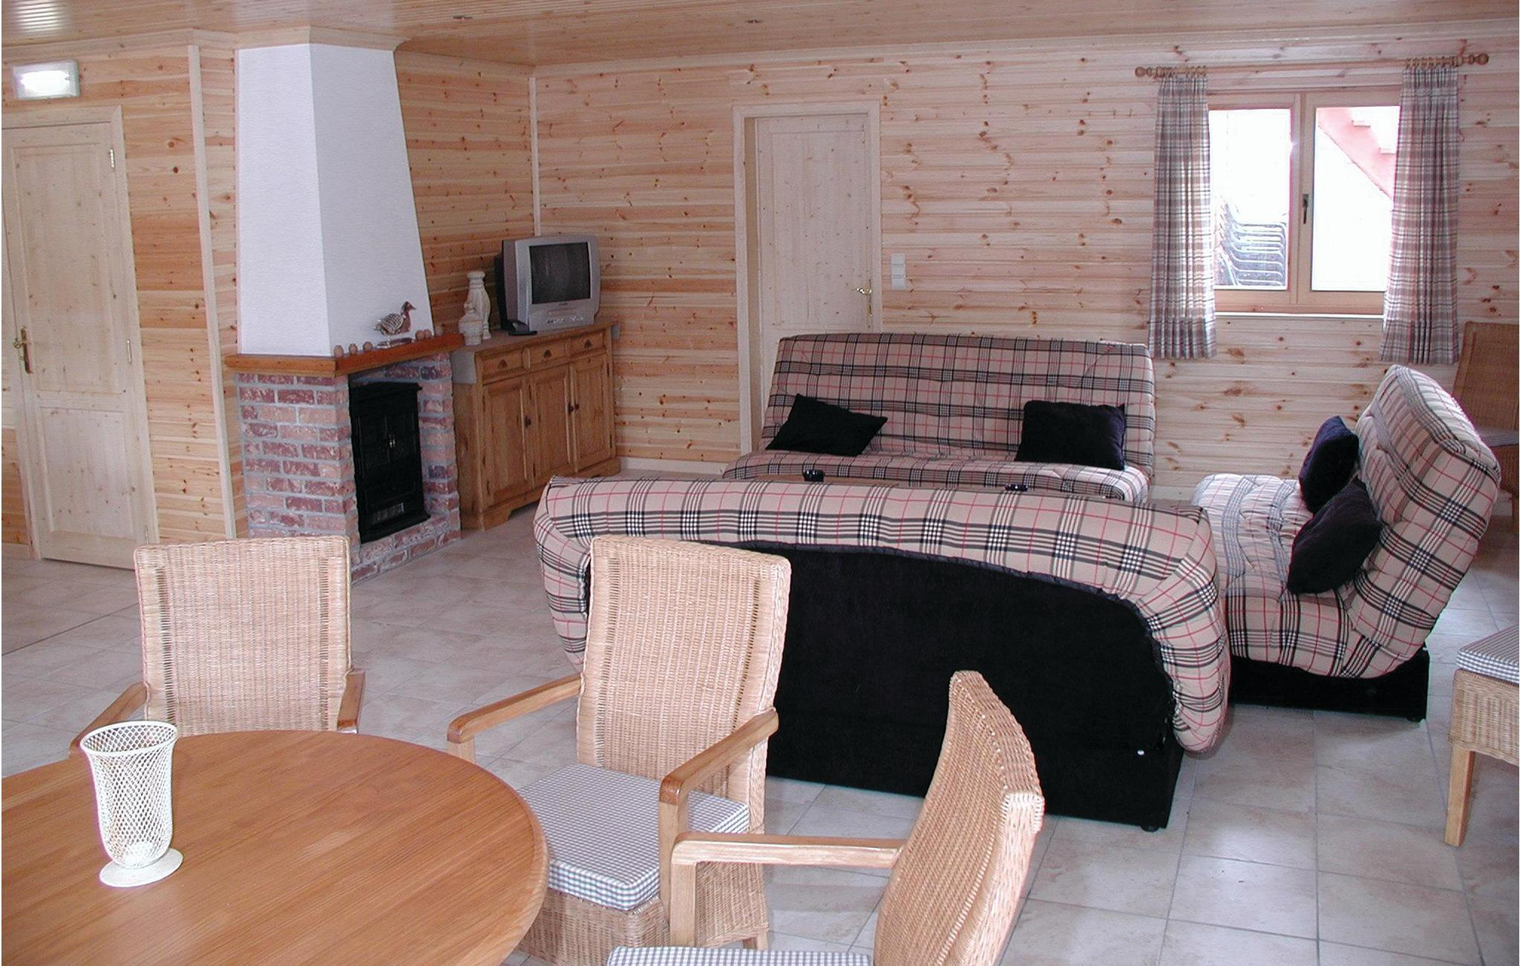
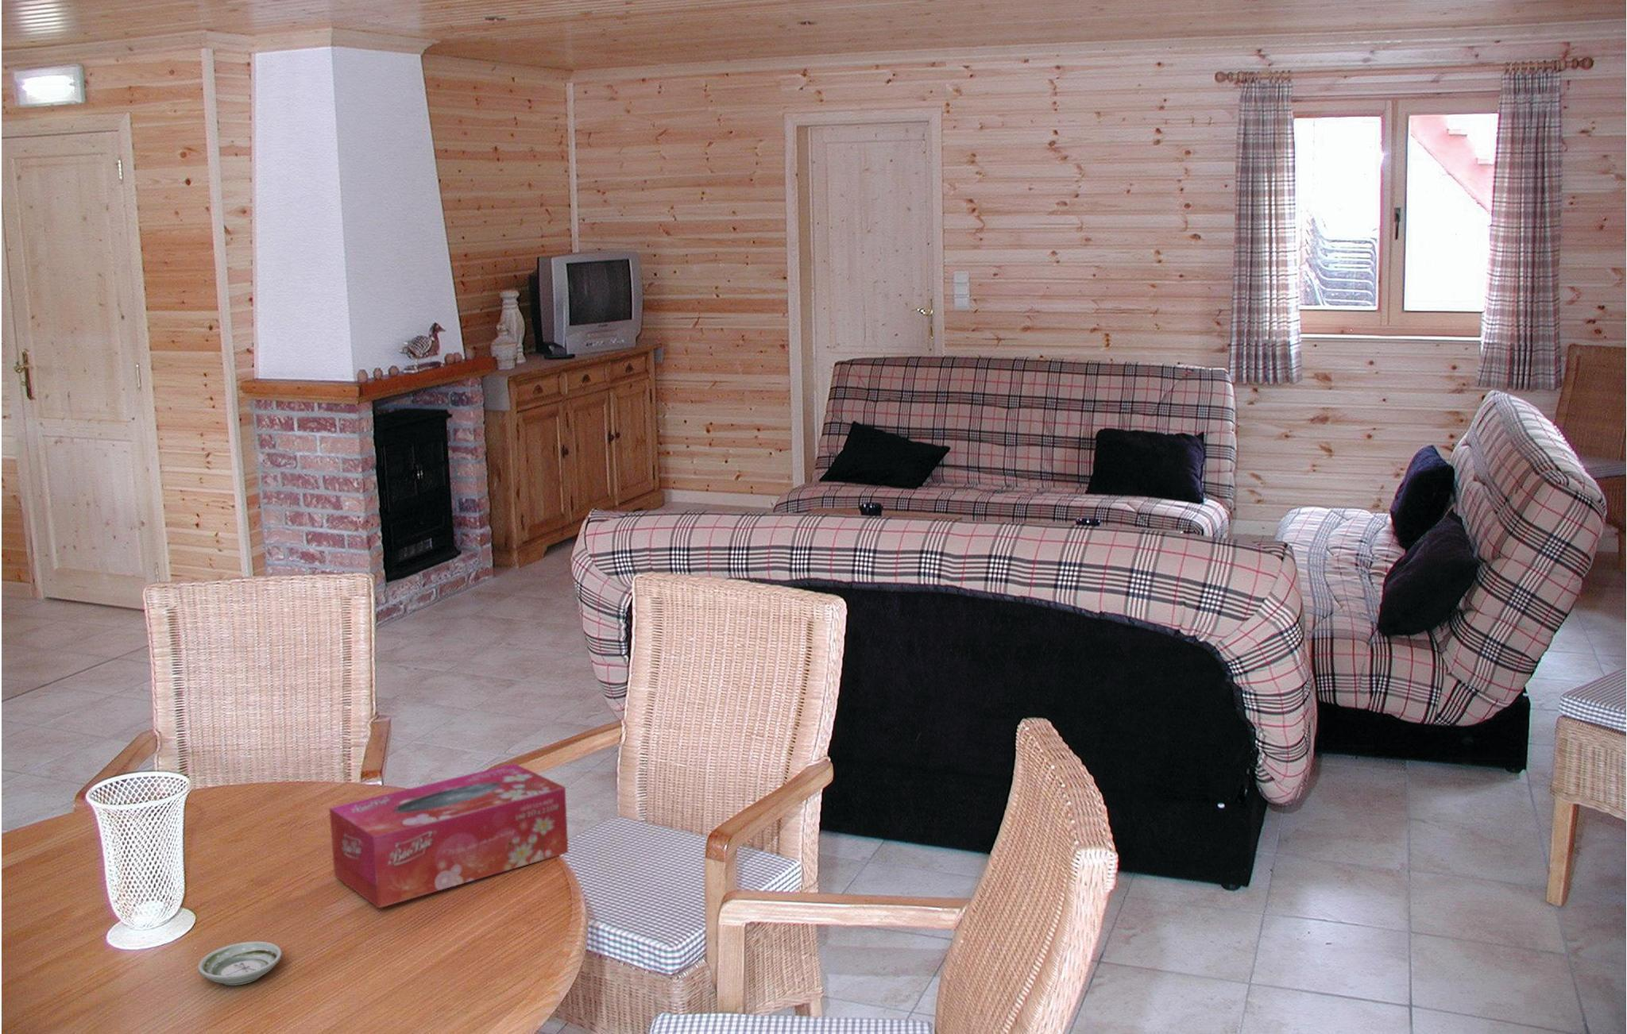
+ saucer [197,940,282,987]
+ tissue box [328,762,569,909]
